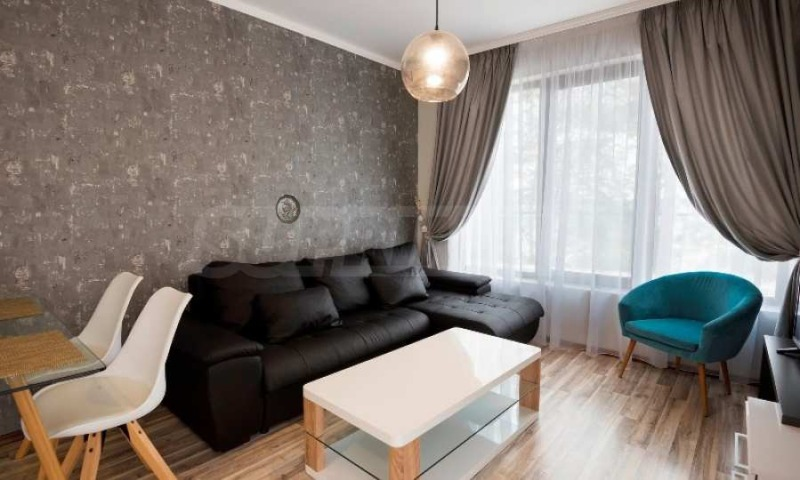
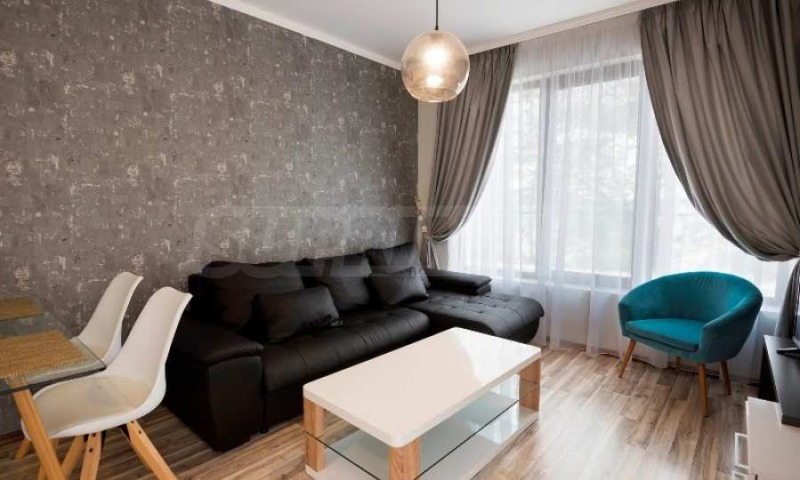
- decorative plate [275,193,302,225]
